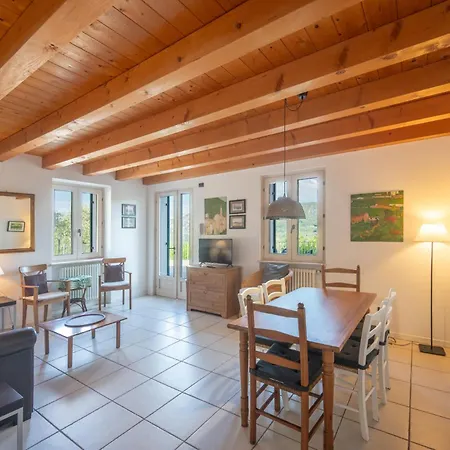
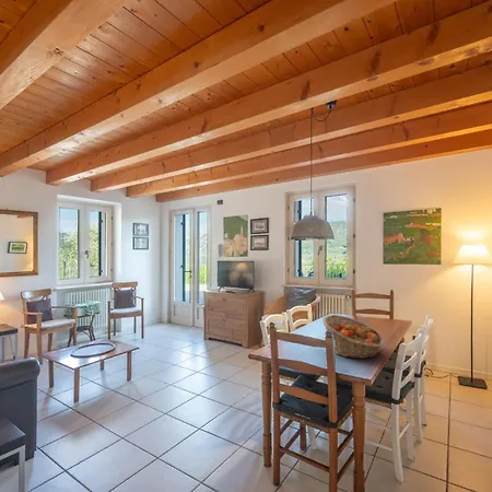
+ fruit basket [321,314,385,360]
